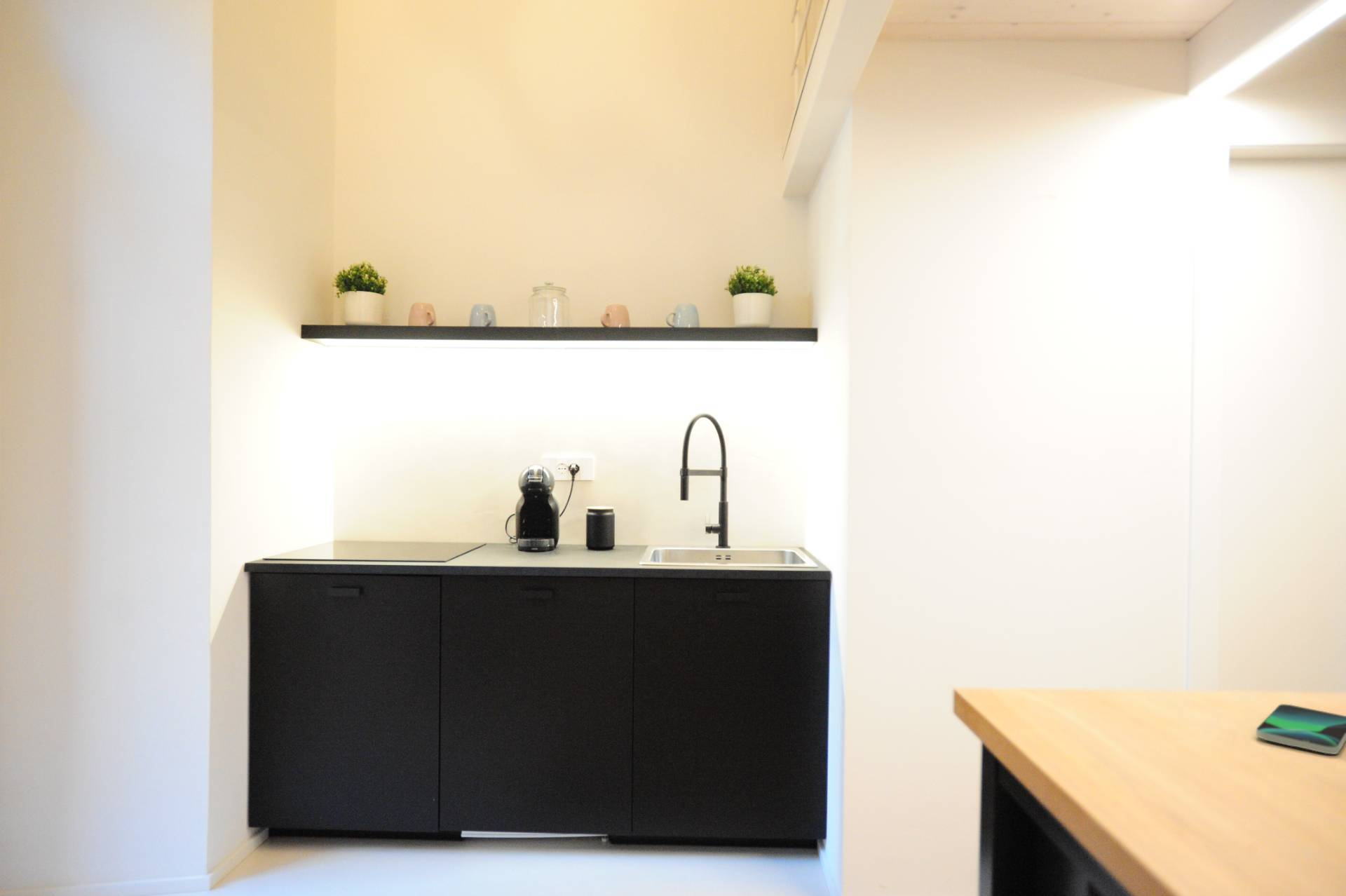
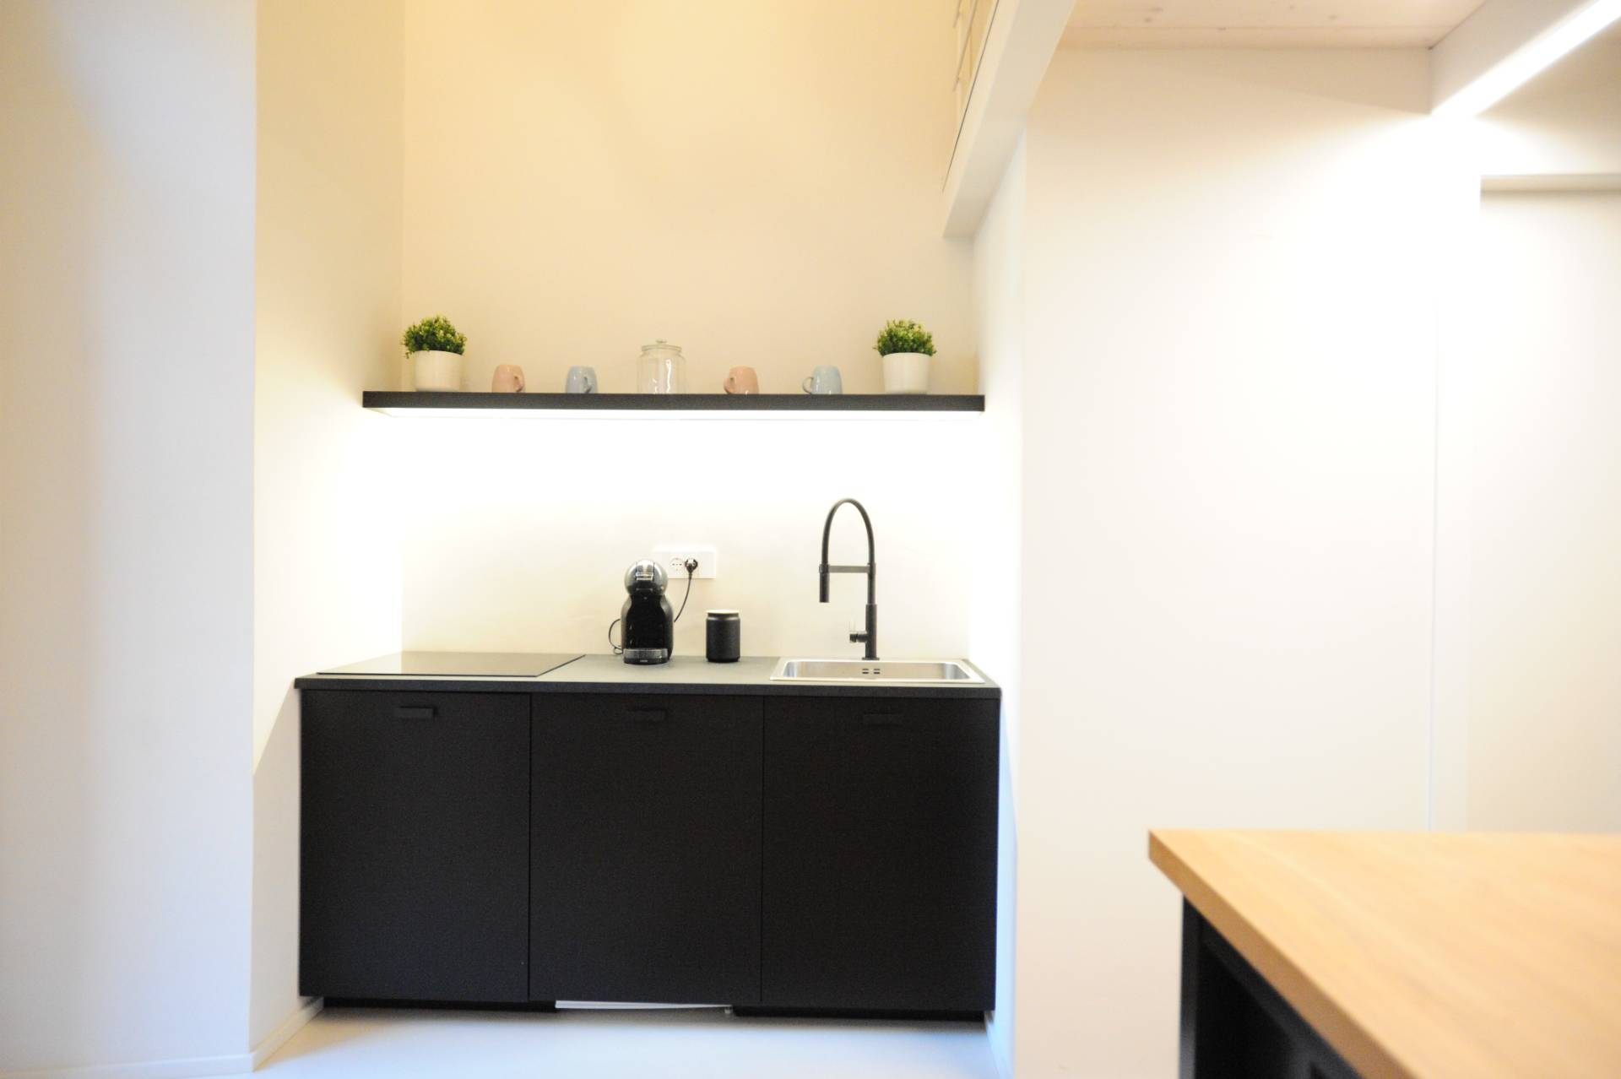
- smartphone [1256,703,1346,755]
